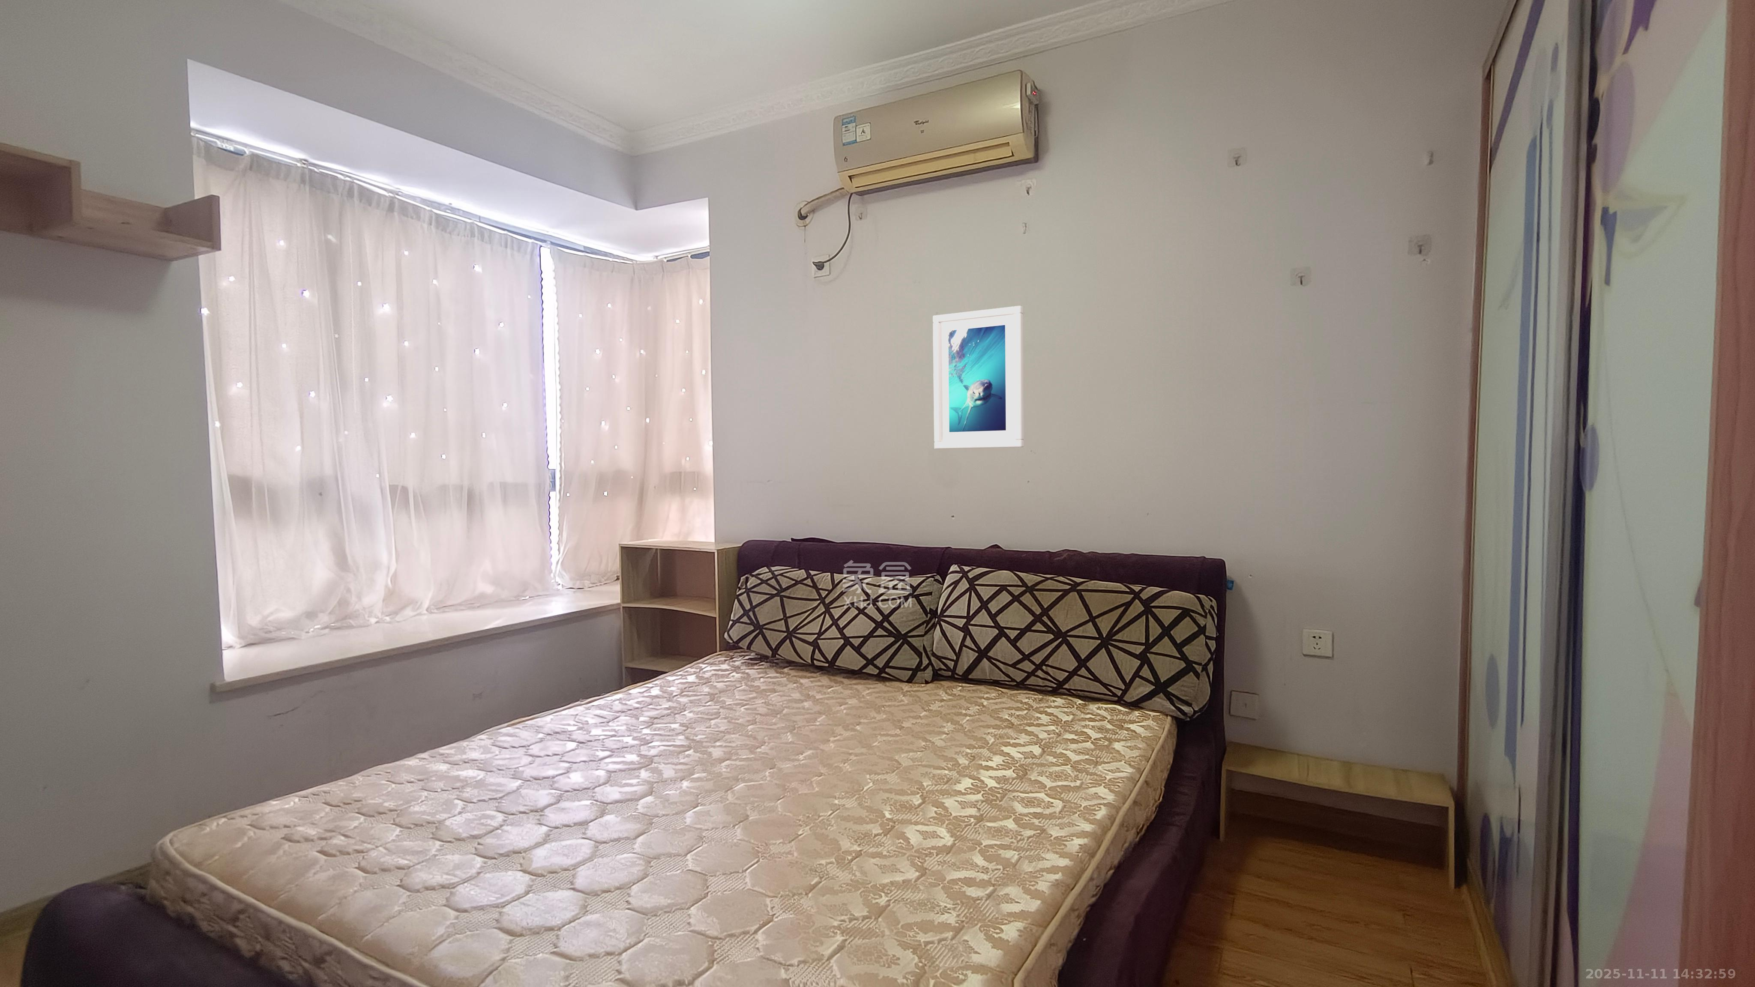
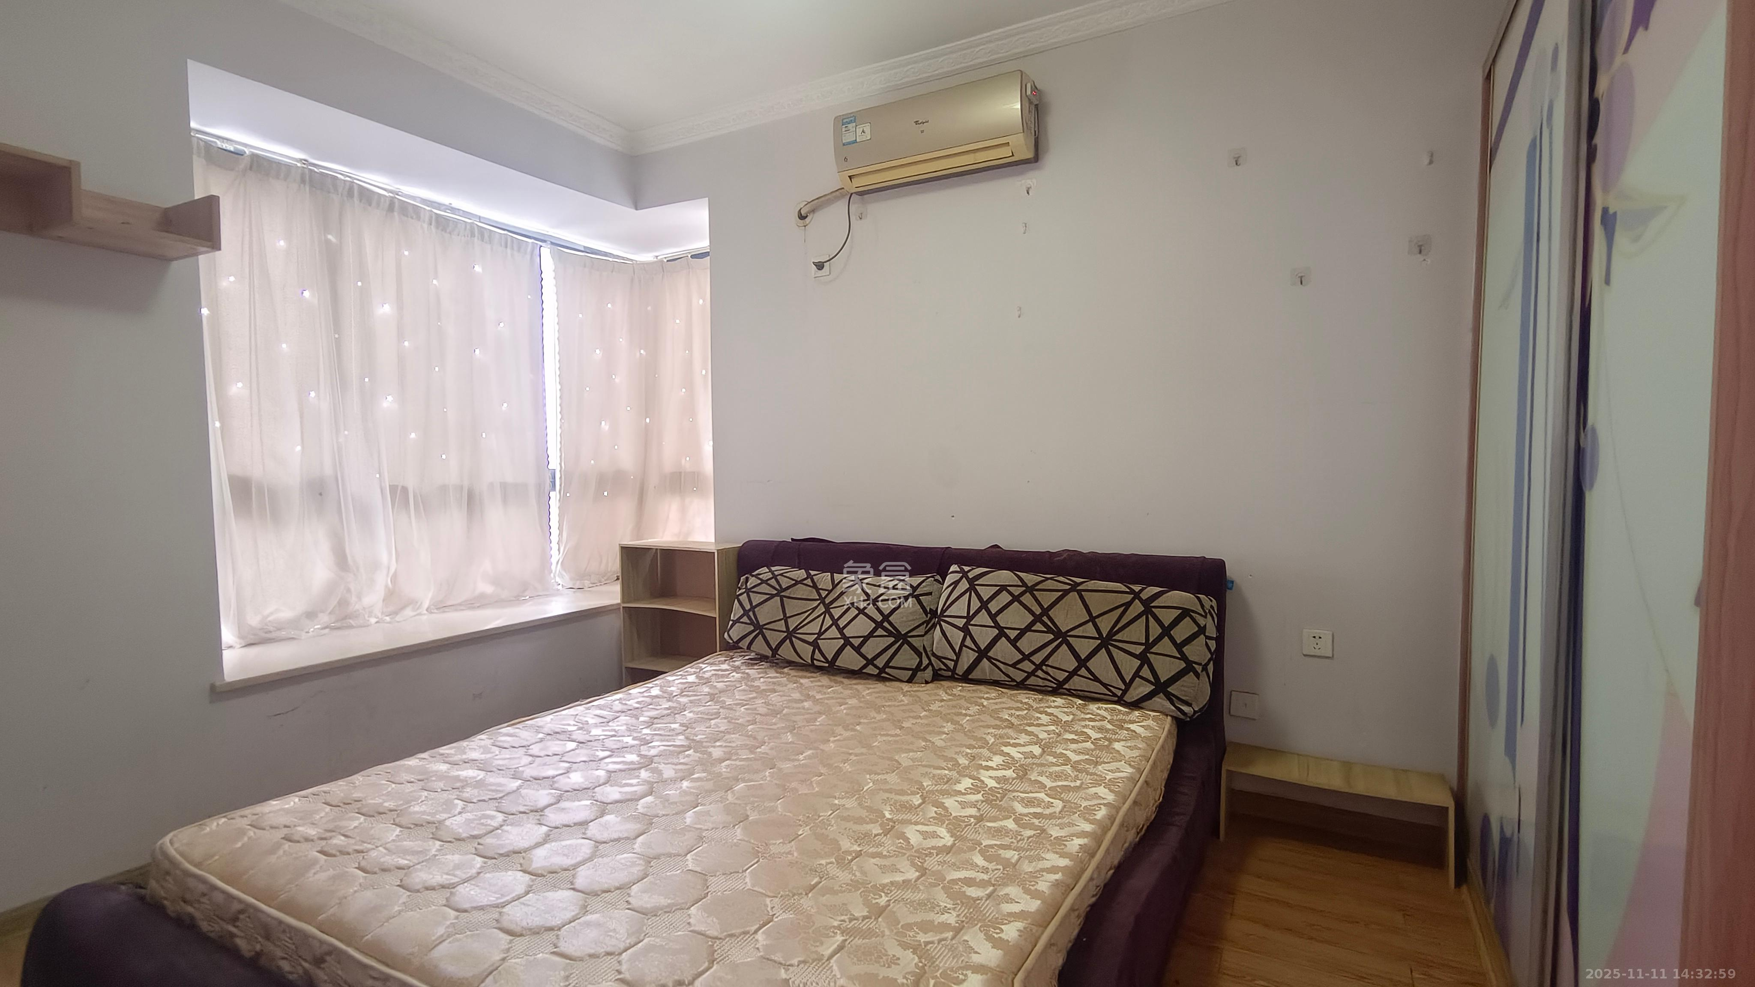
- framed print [933,305,1025,450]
